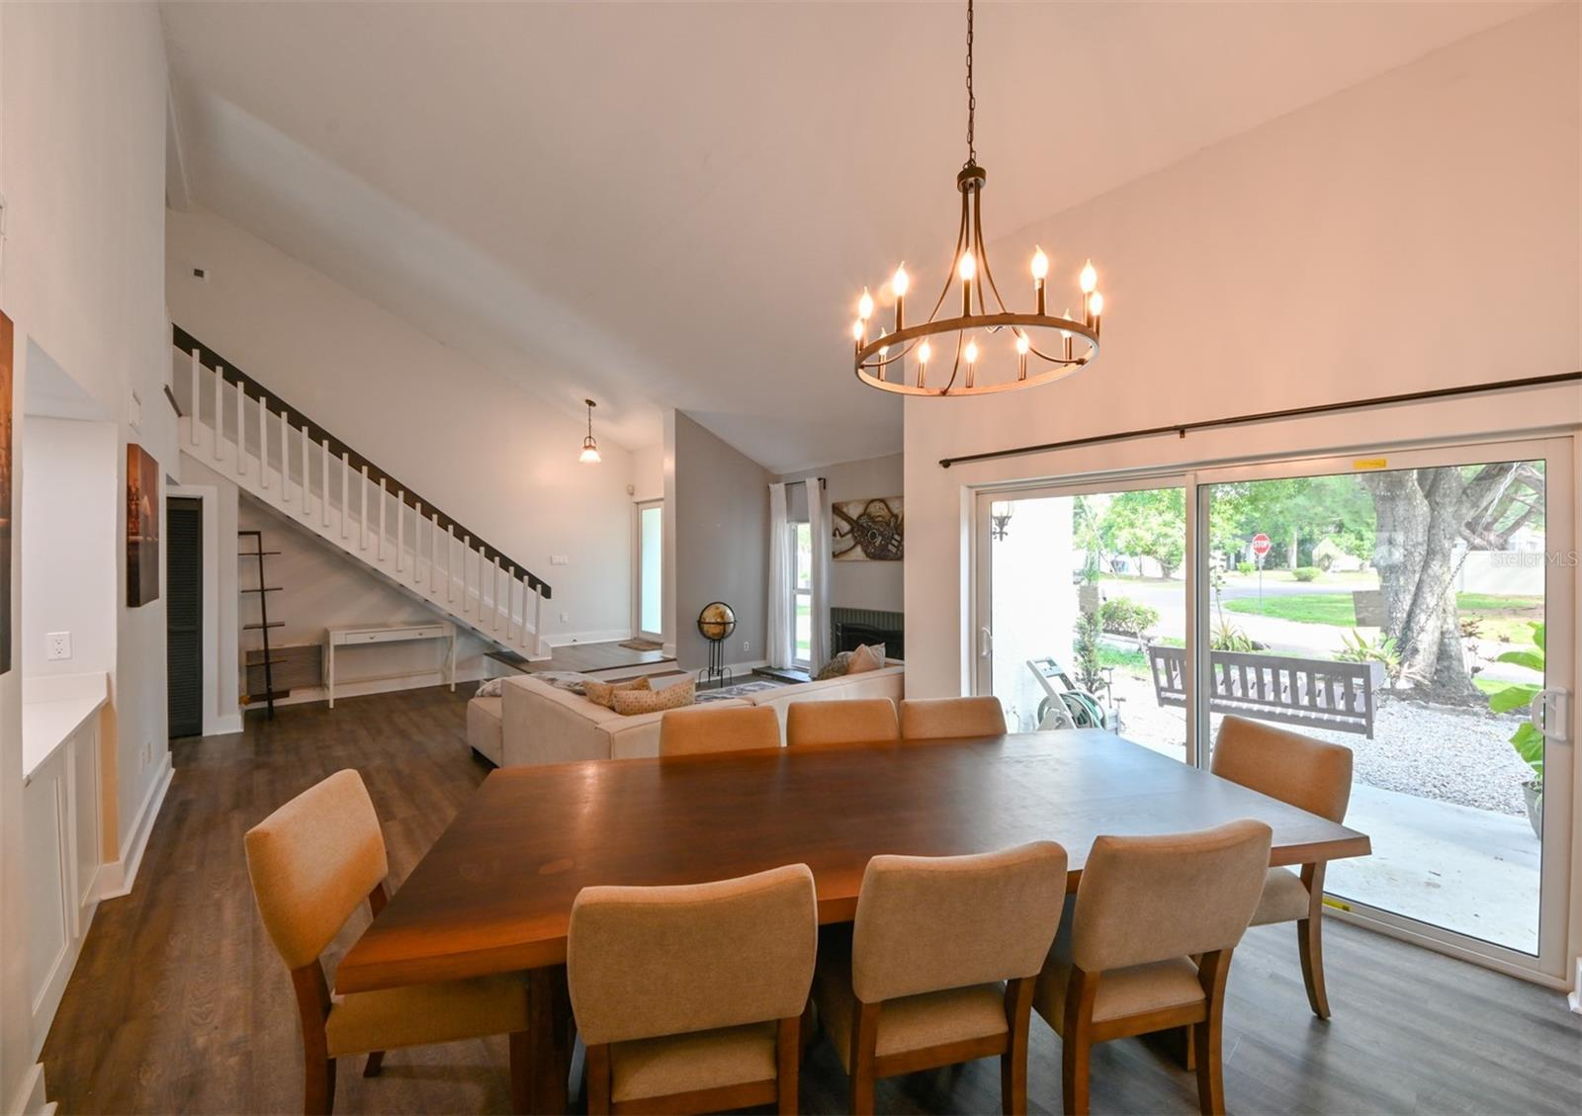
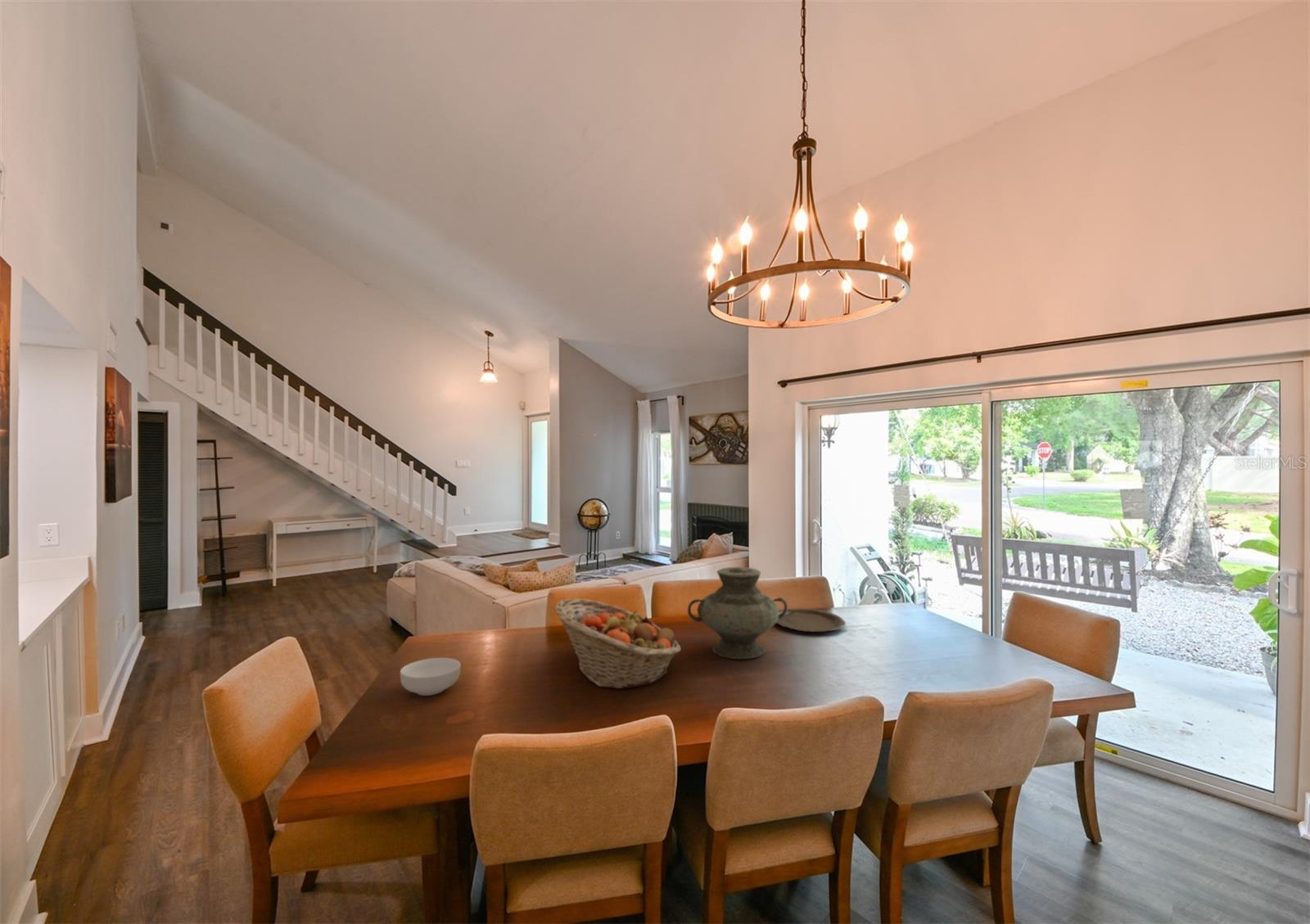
+ plate [775,607,847,633]
+ vase [687,566,788,660]
+ cereal bowl [400,657,462,696]
+ fruit basket [553,597,682,689]
